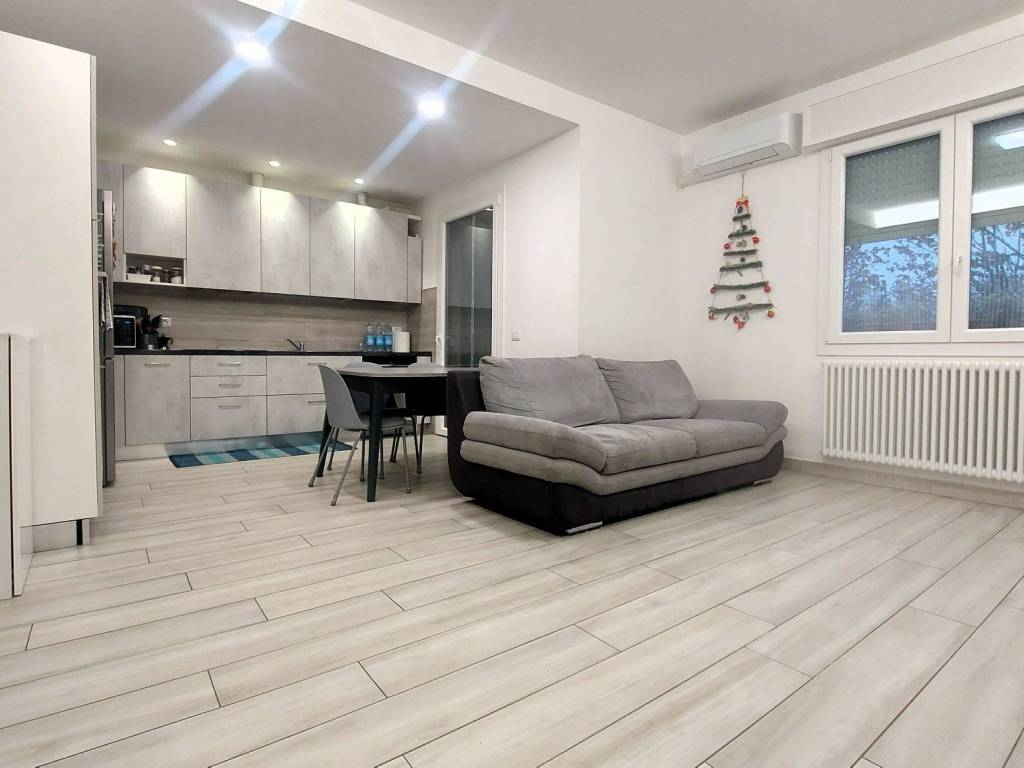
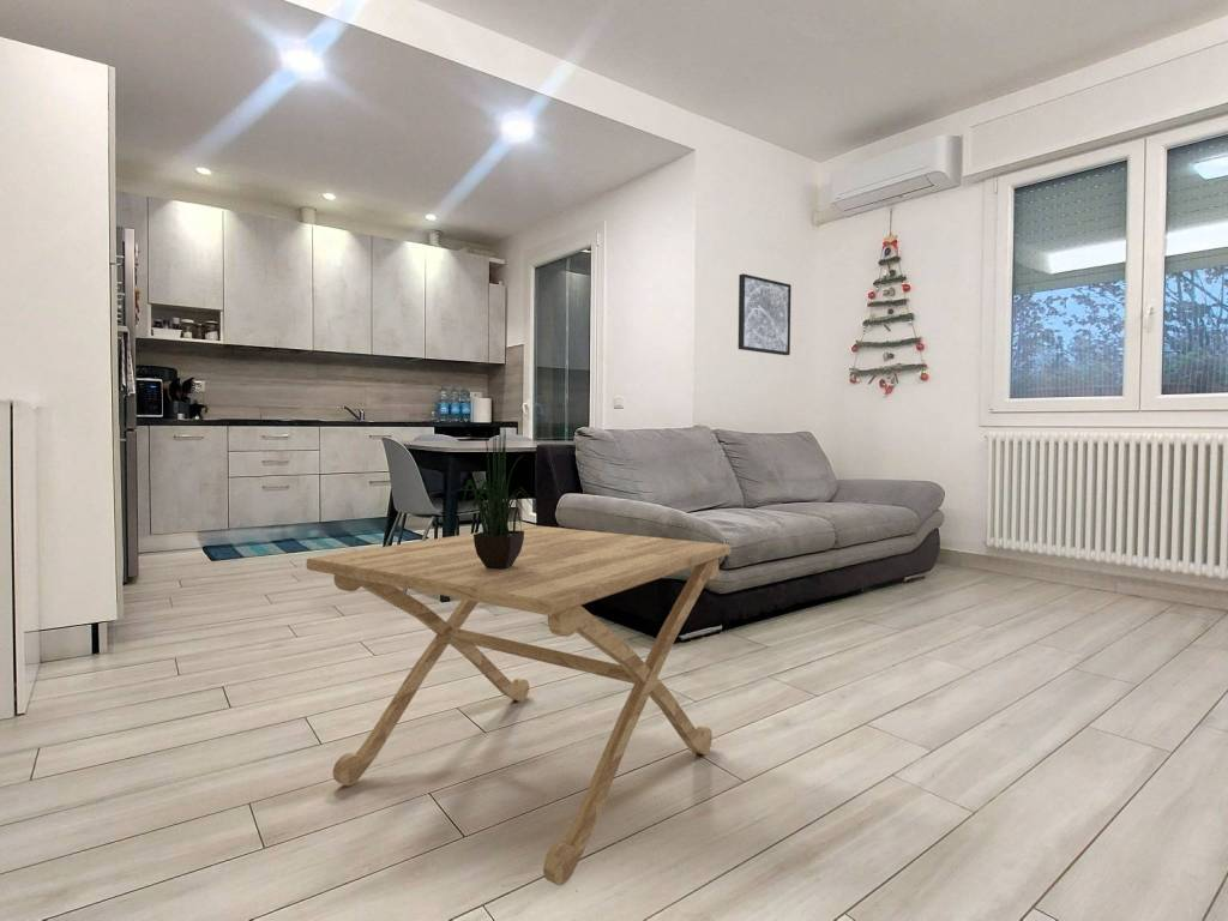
+ side table [306,524,733,886]
+ wall art [738,272,793,356]
+ potted plant [453,420,538,570]
